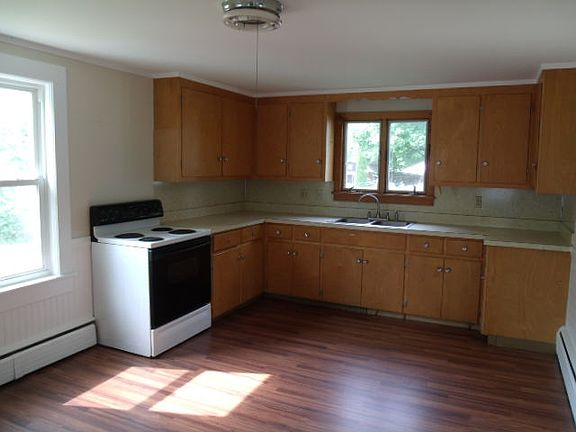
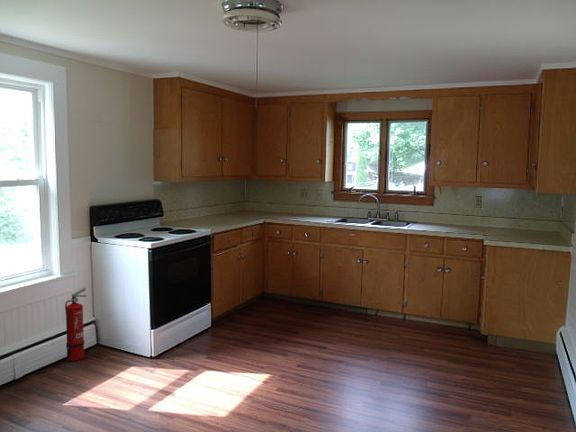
+ fire extinguisher [64,286,88,362]
